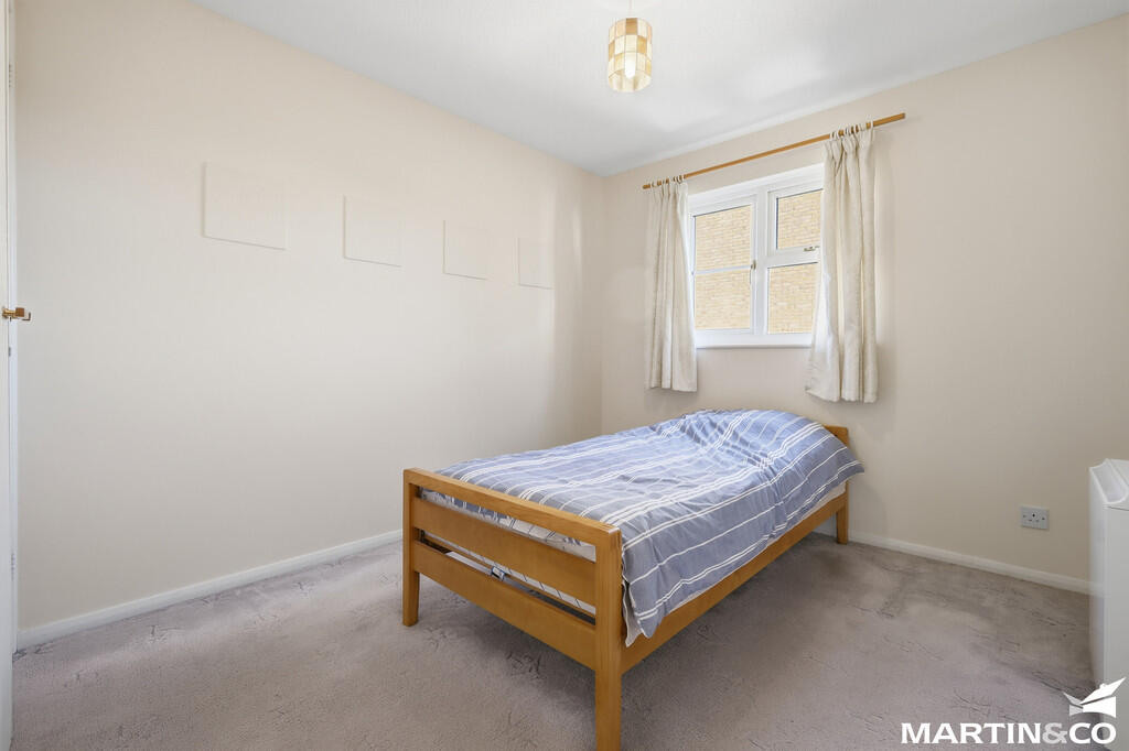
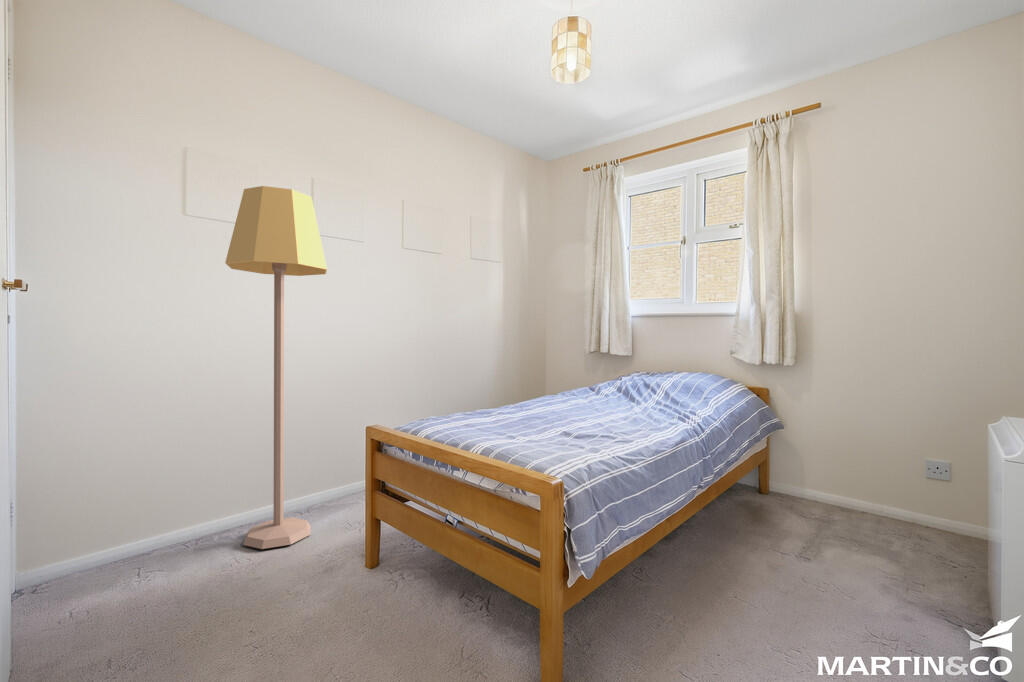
+ lamp [224,185,328,550]
